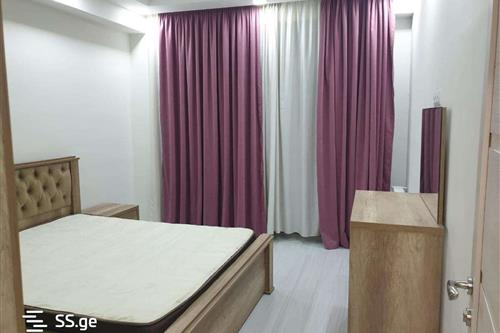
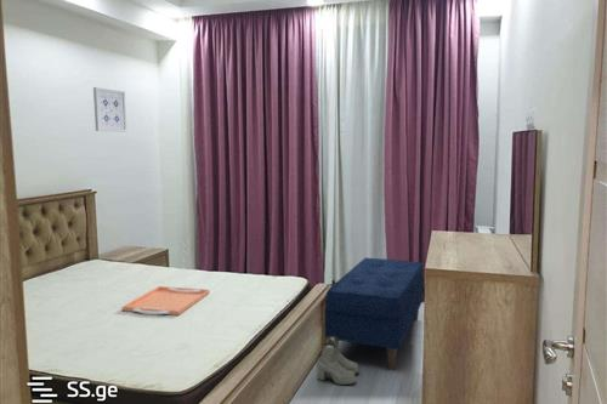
+ wall art [92,86,127,133]
+ serving tray [121,285,211,317]
+ bench [324,256,425,372]
+ boots [316,336,359,386]
